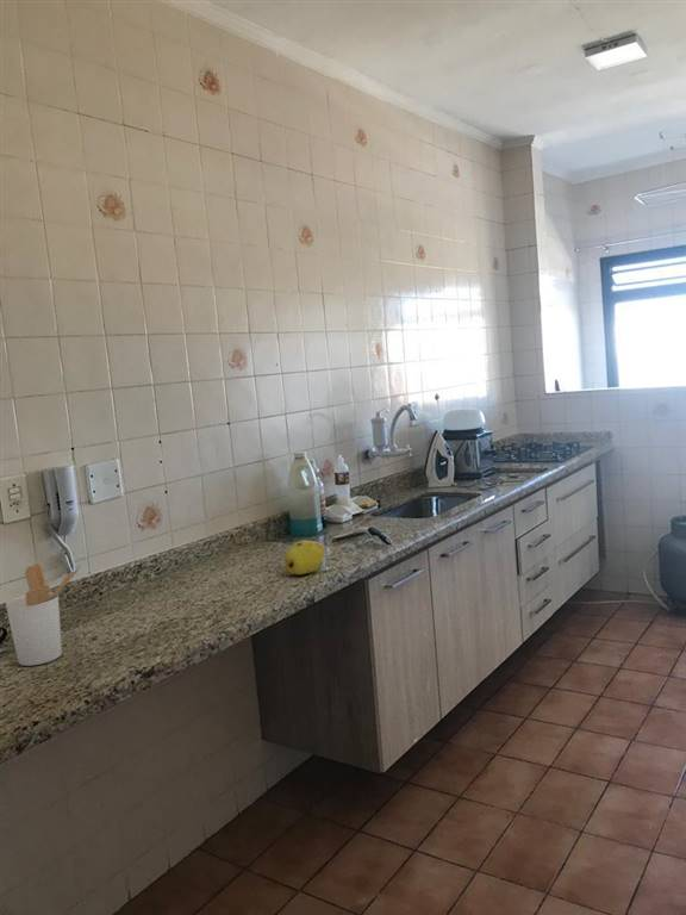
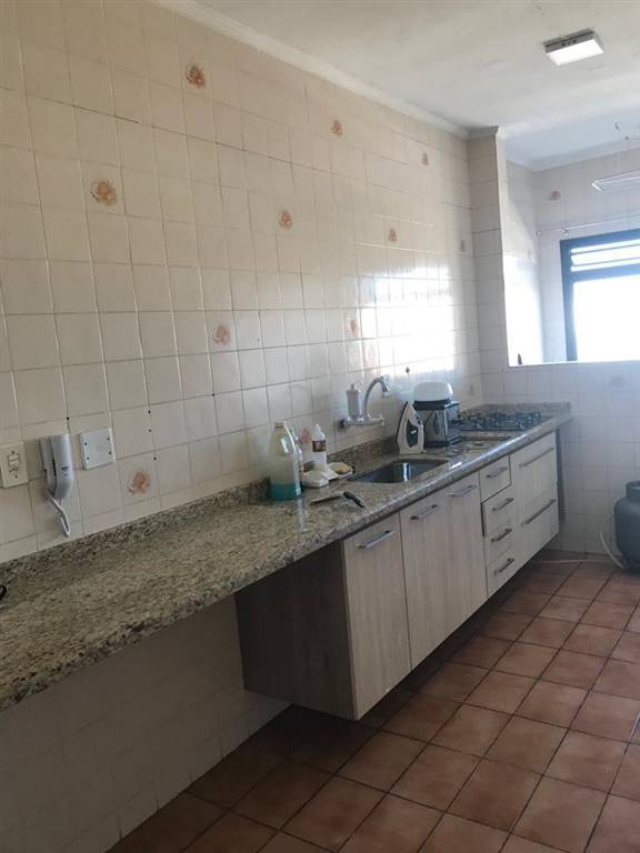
- utensil holder [5,562,82,667]
- fruit [283,539,326,575]
